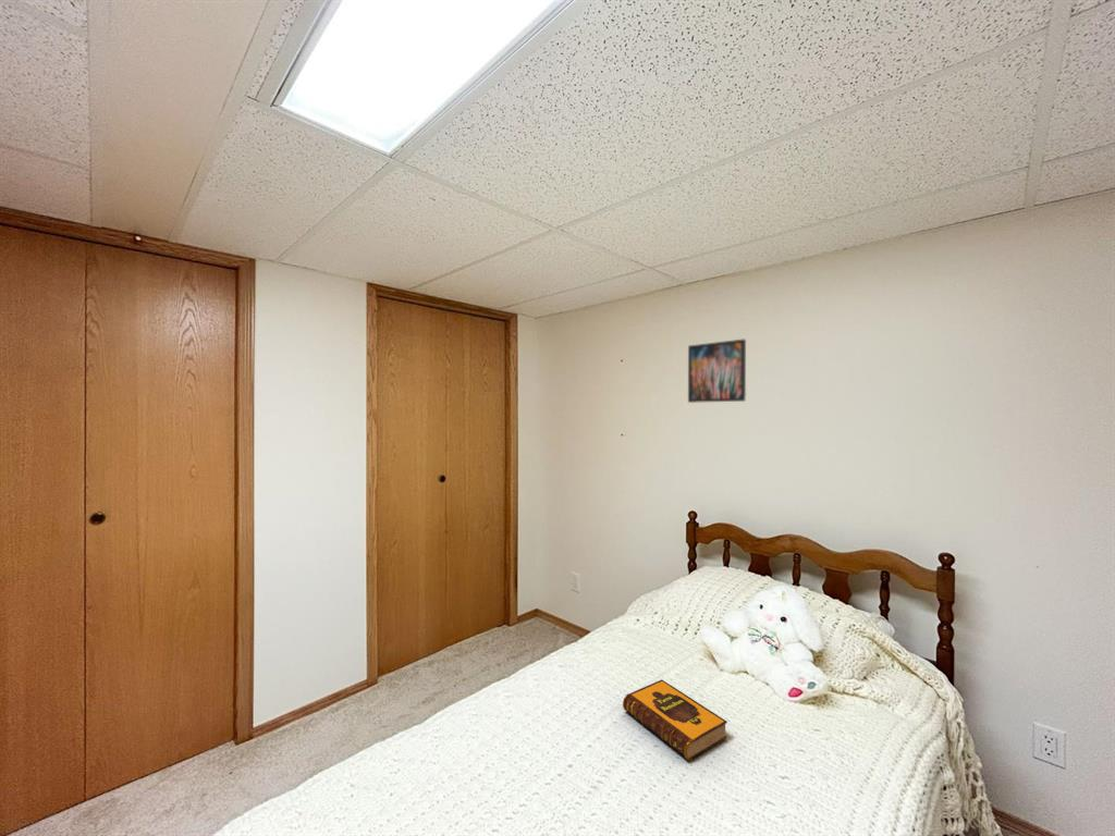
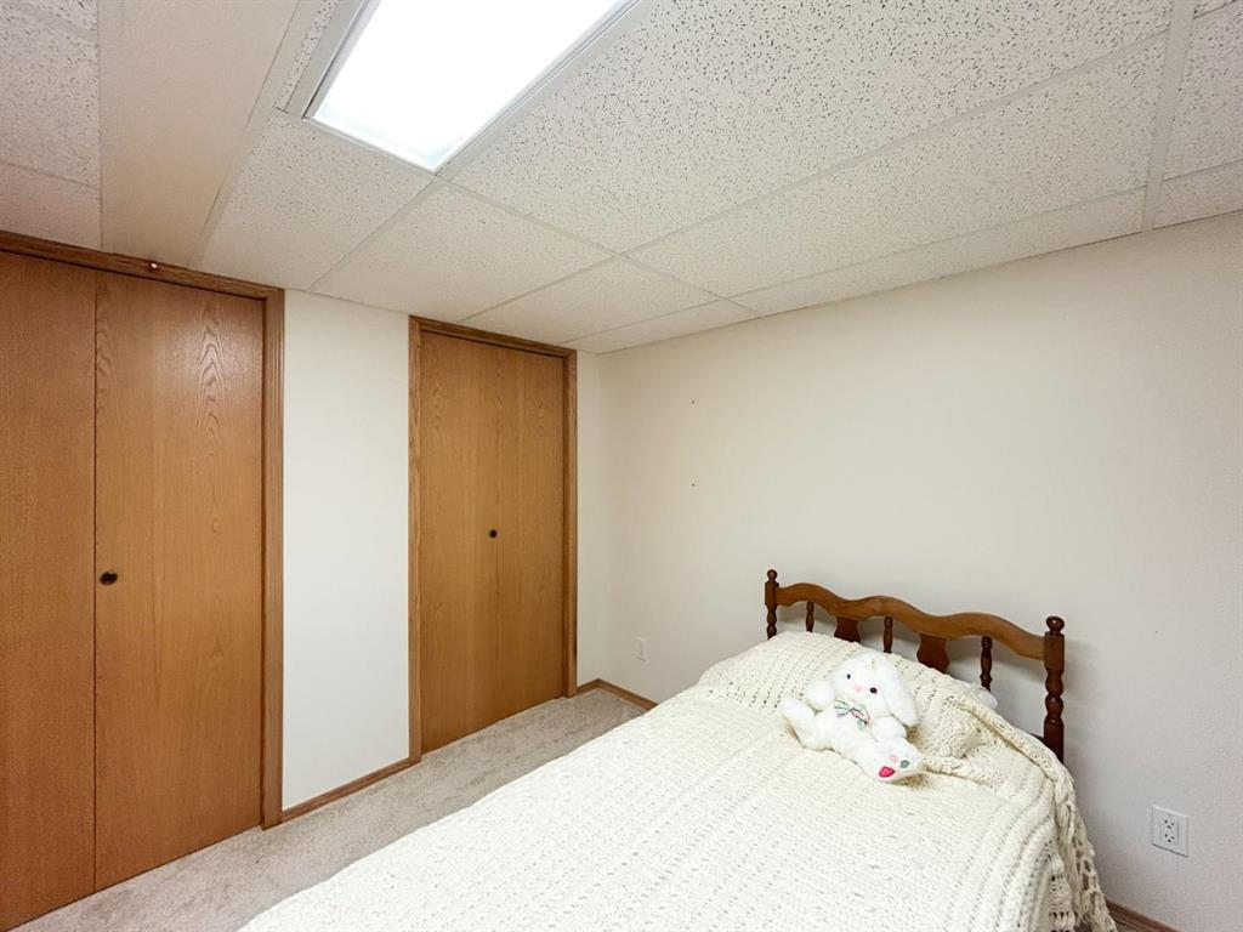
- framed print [687,339,747,404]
- hardback book [622,678,728,761]
